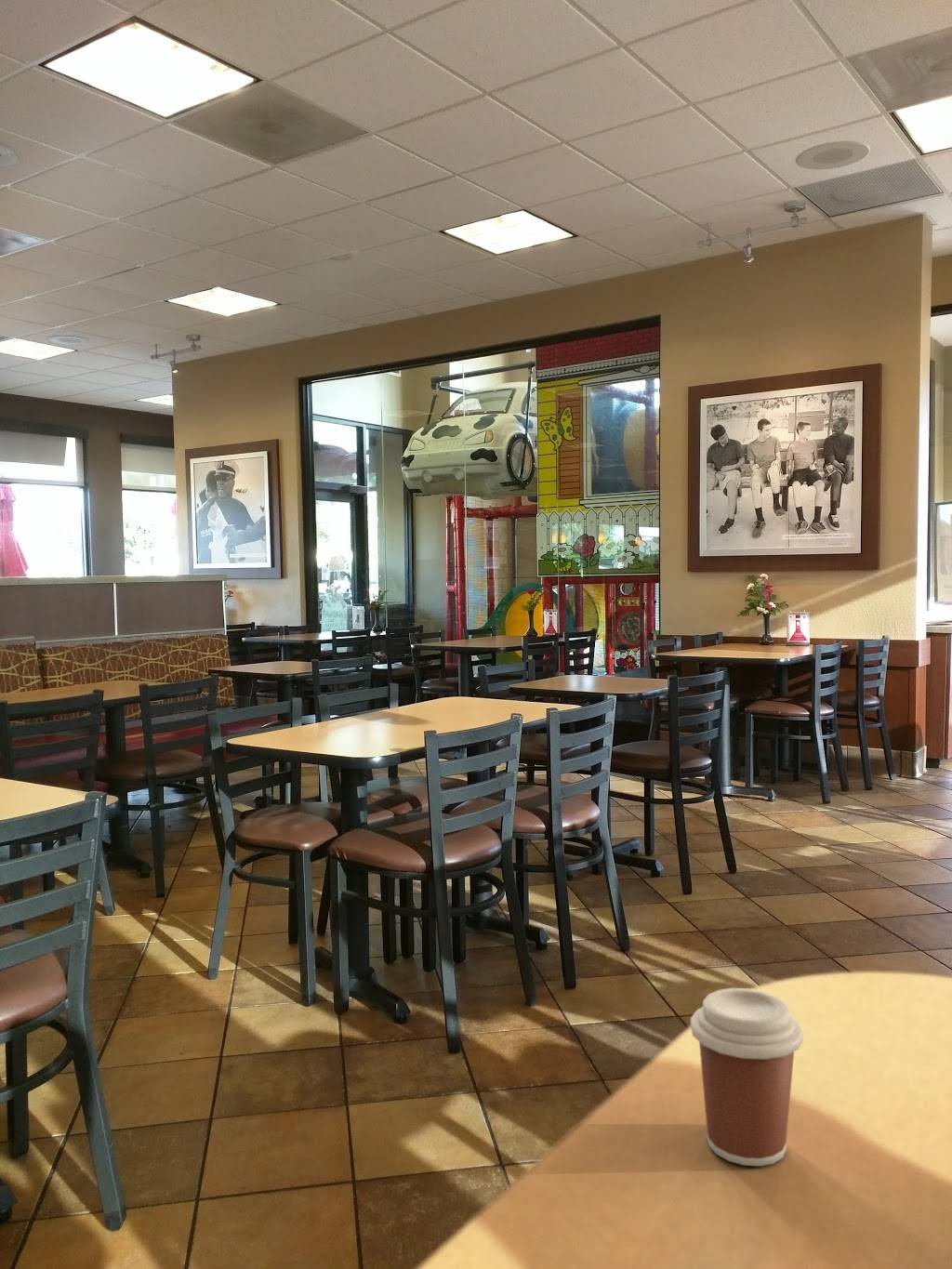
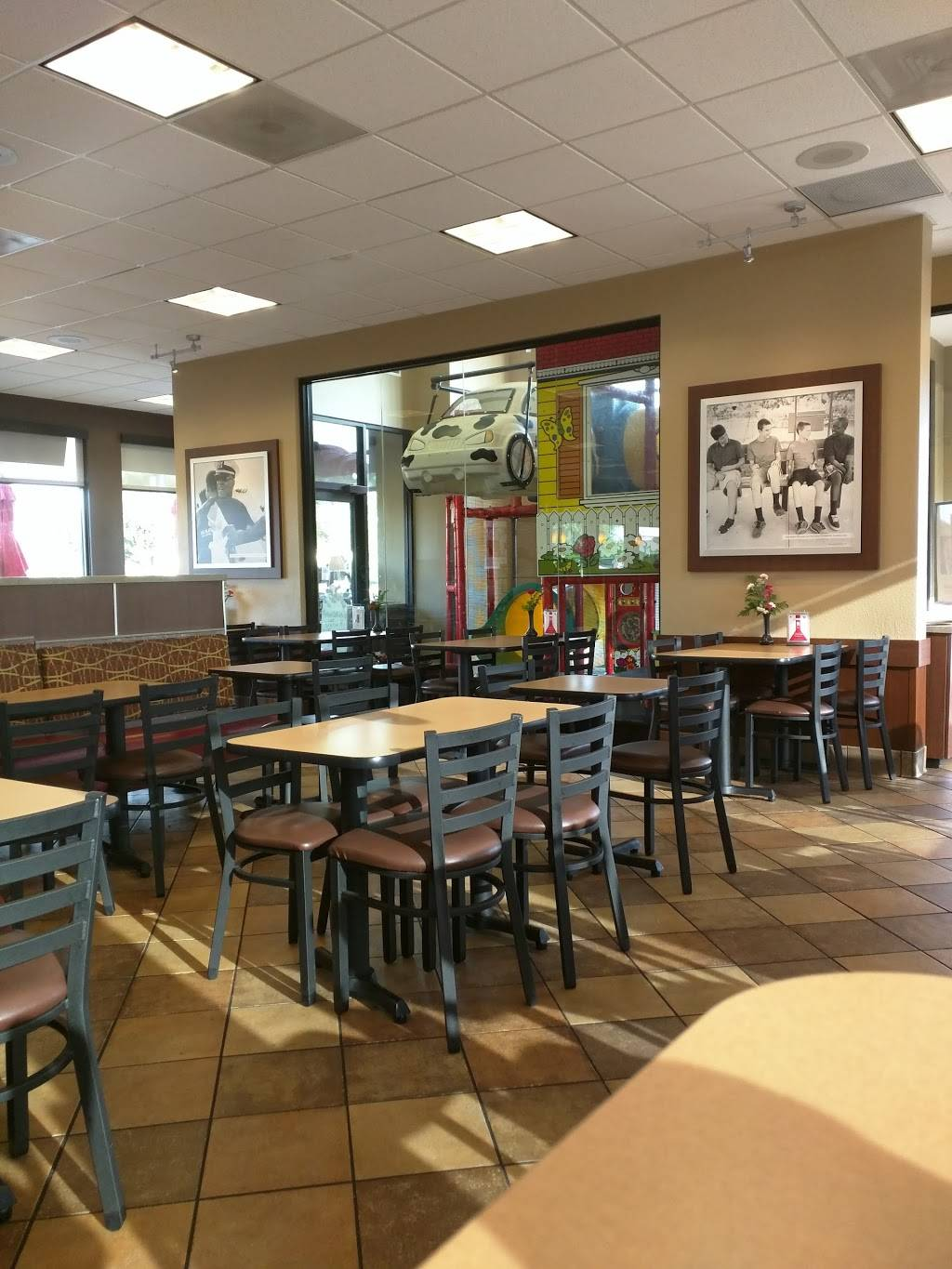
- coffee cup [690,987,804,1167]
